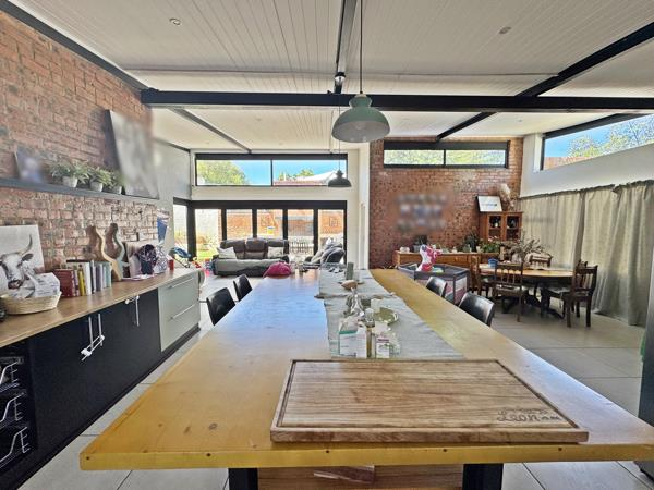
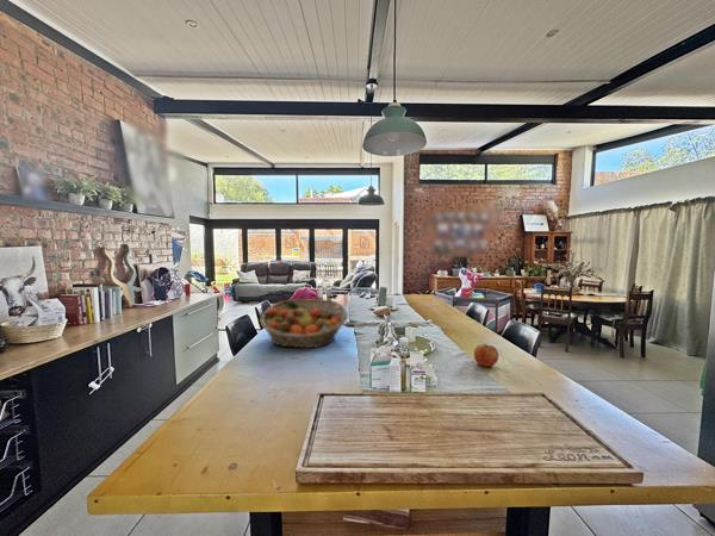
+ fruit basket [259,298,349,349]
+ apple [473,343,499,368]
